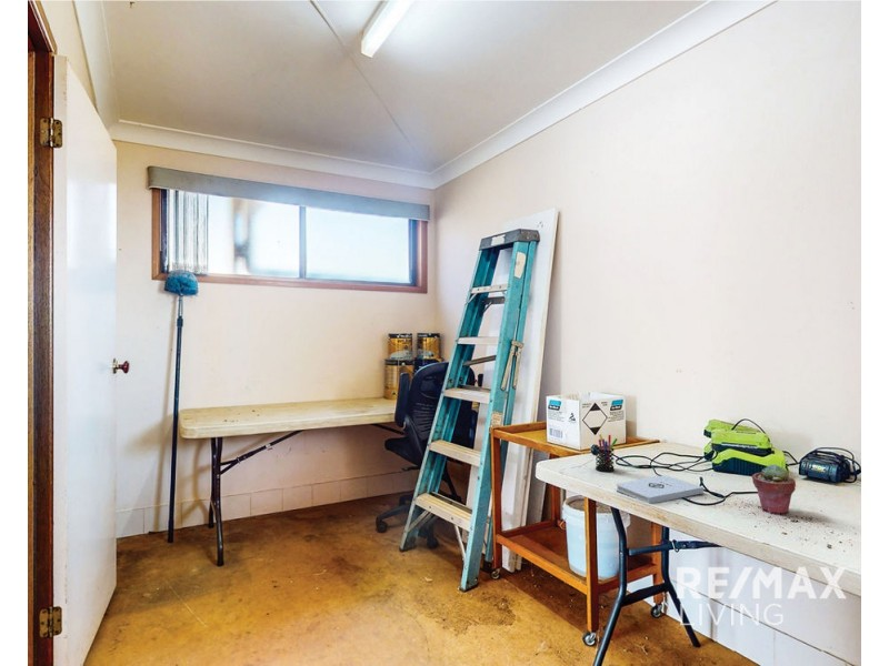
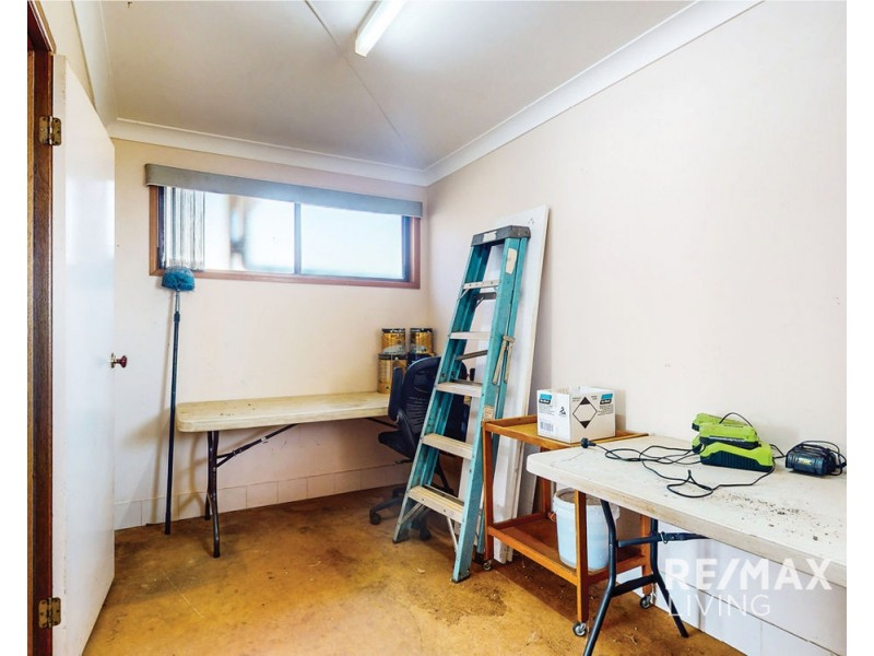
- notepad [616,474,705,505]
- potted succulent [751,463,797,515]
- pen holder [595,434,618,473]
